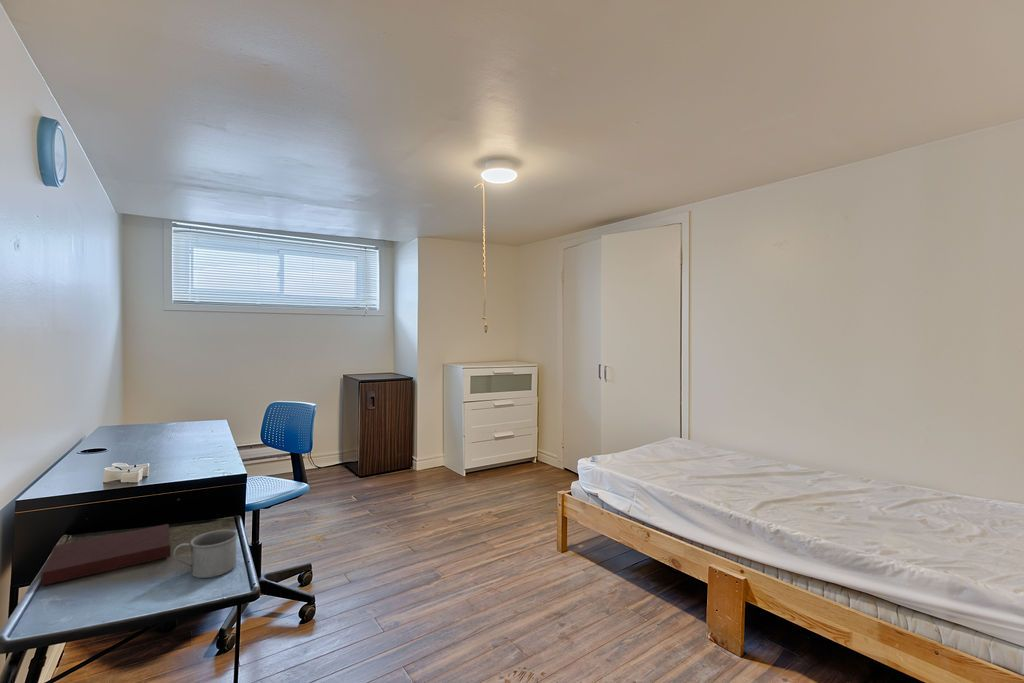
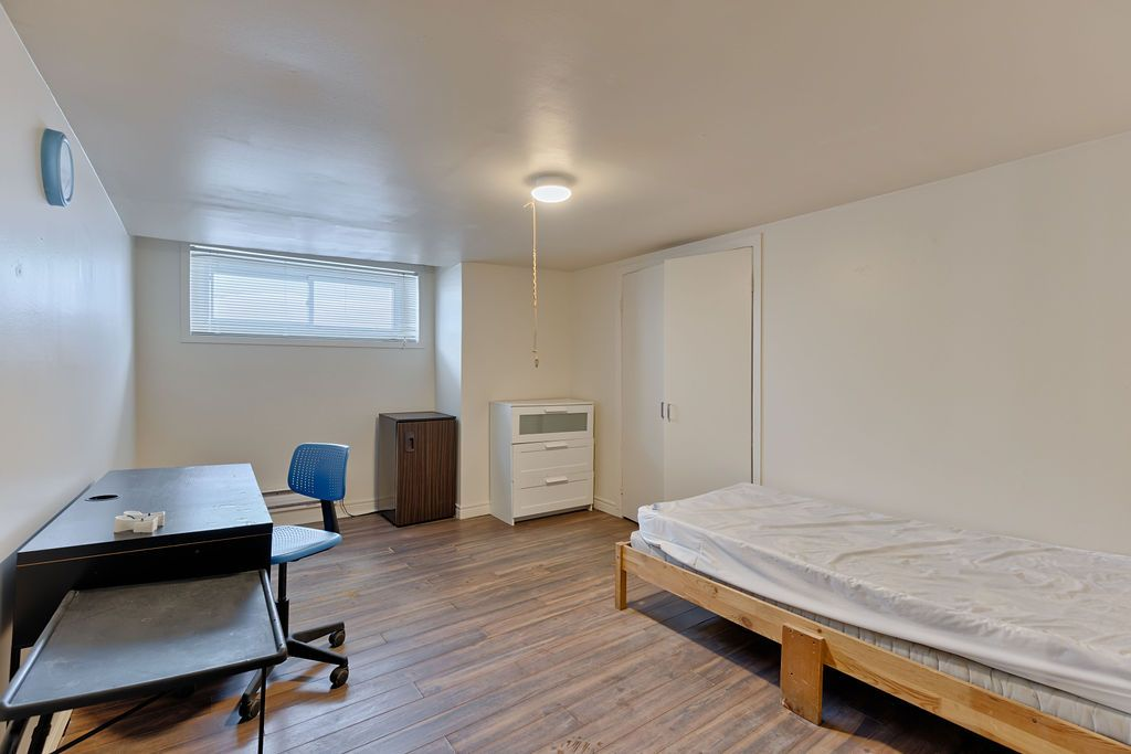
- mug [172,529,239,579]
- notebook [40,523,171,587]
